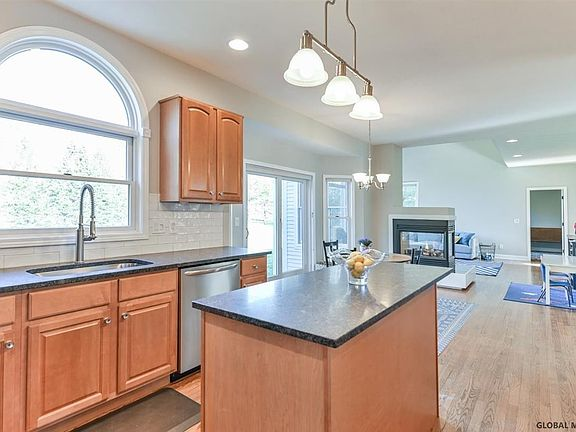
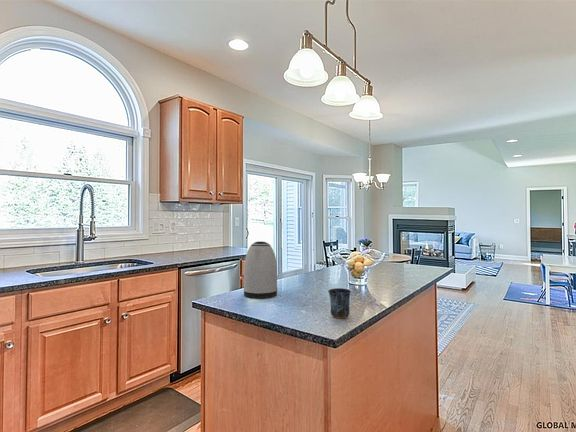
+ mug [327,287,352,319]
+ kettle [243,241,279,299]
